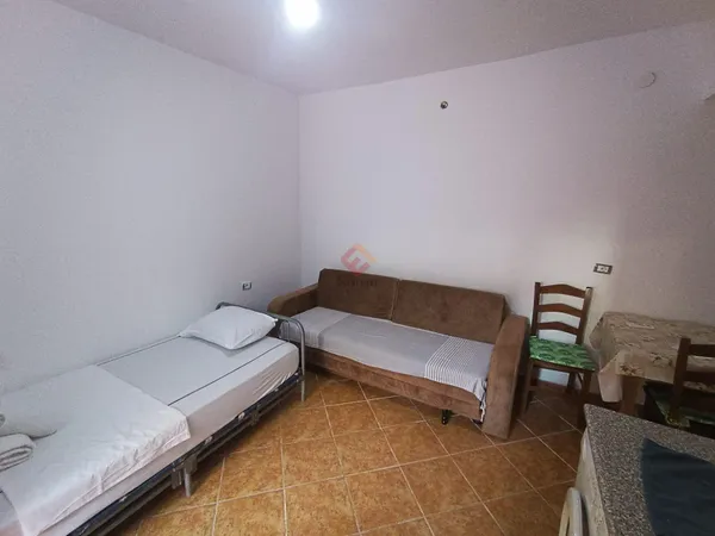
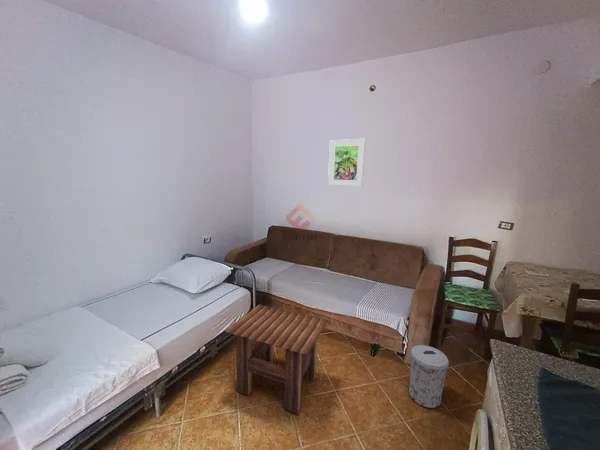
+ trash can [408,344,450,409]
+ side table [225,304,329,415]
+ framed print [327,138,366,187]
